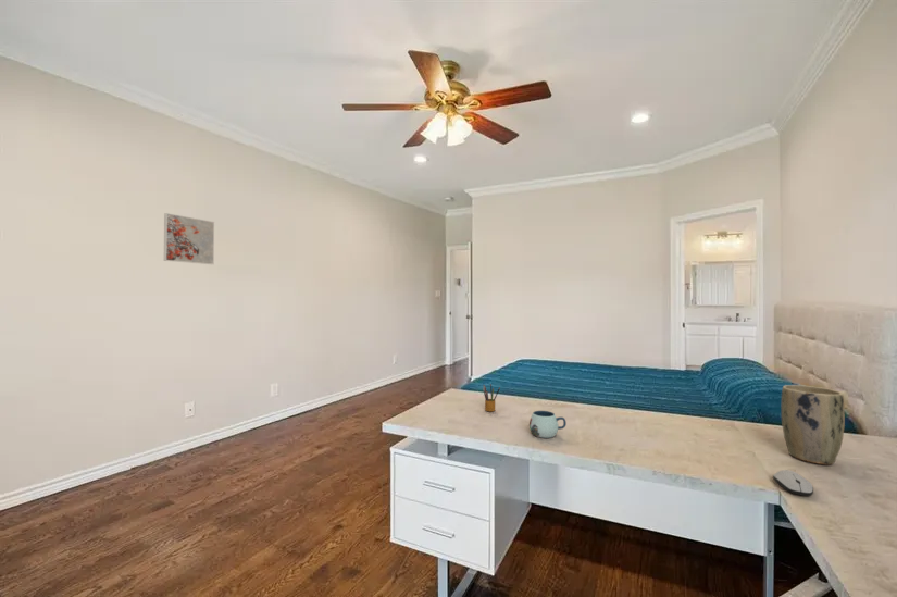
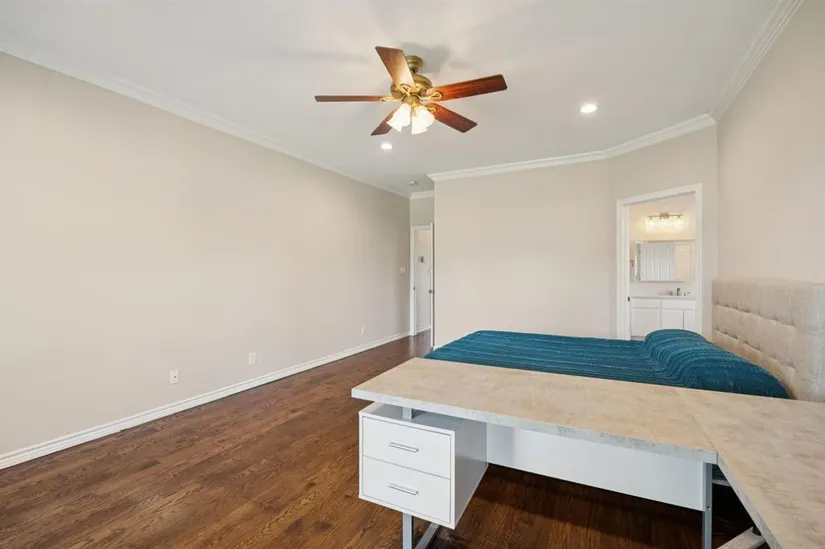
- plant pot [780,384,846,465]
- mug [528,410,568,439]
- computer mouse [772,469,814,497]
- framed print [163,212,215,265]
- pencil box [482,383,501,412]
